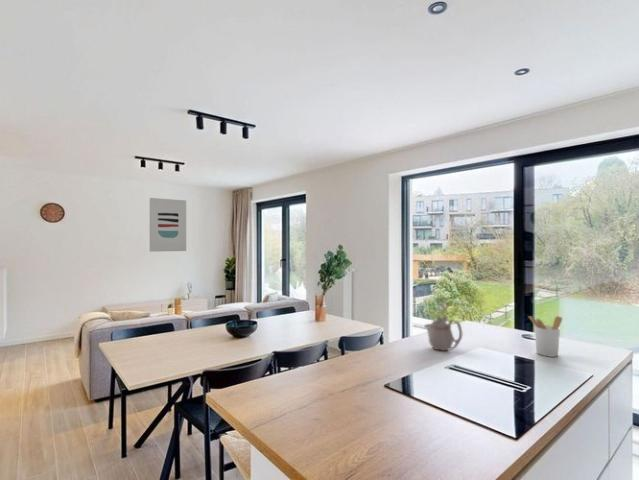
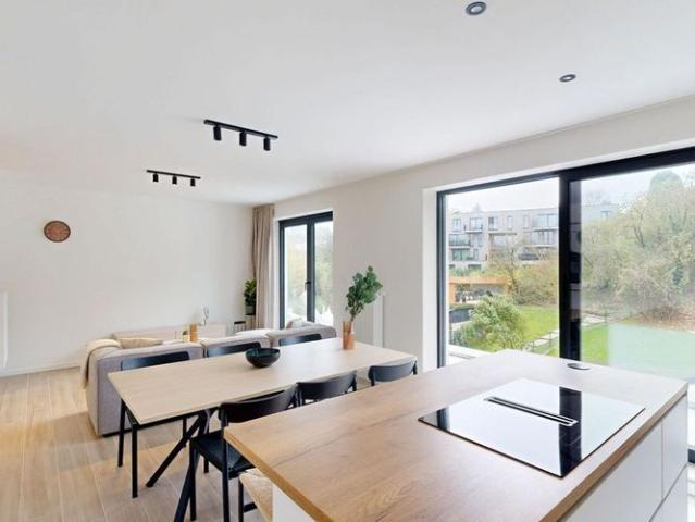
- teapot [423,314,463,352]
- wall art [149,197,187,253]
- utensil holder [527,315,563,358]
